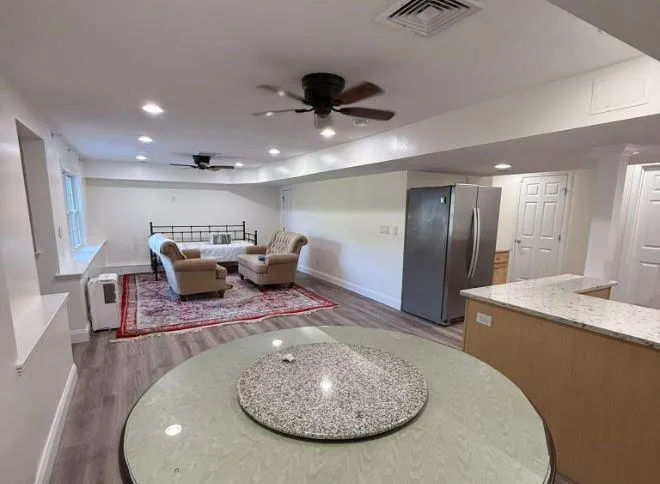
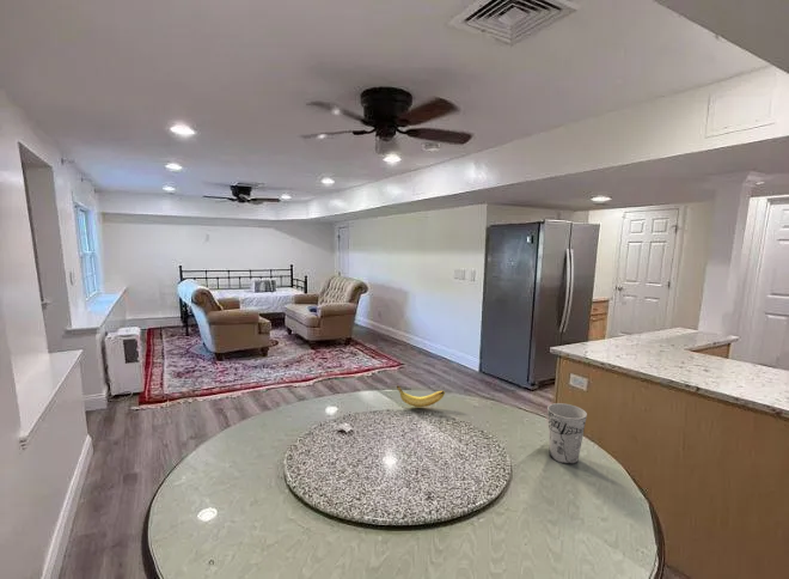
+ banana [396,384,446,408]
+ cup [546,402,588,465]
